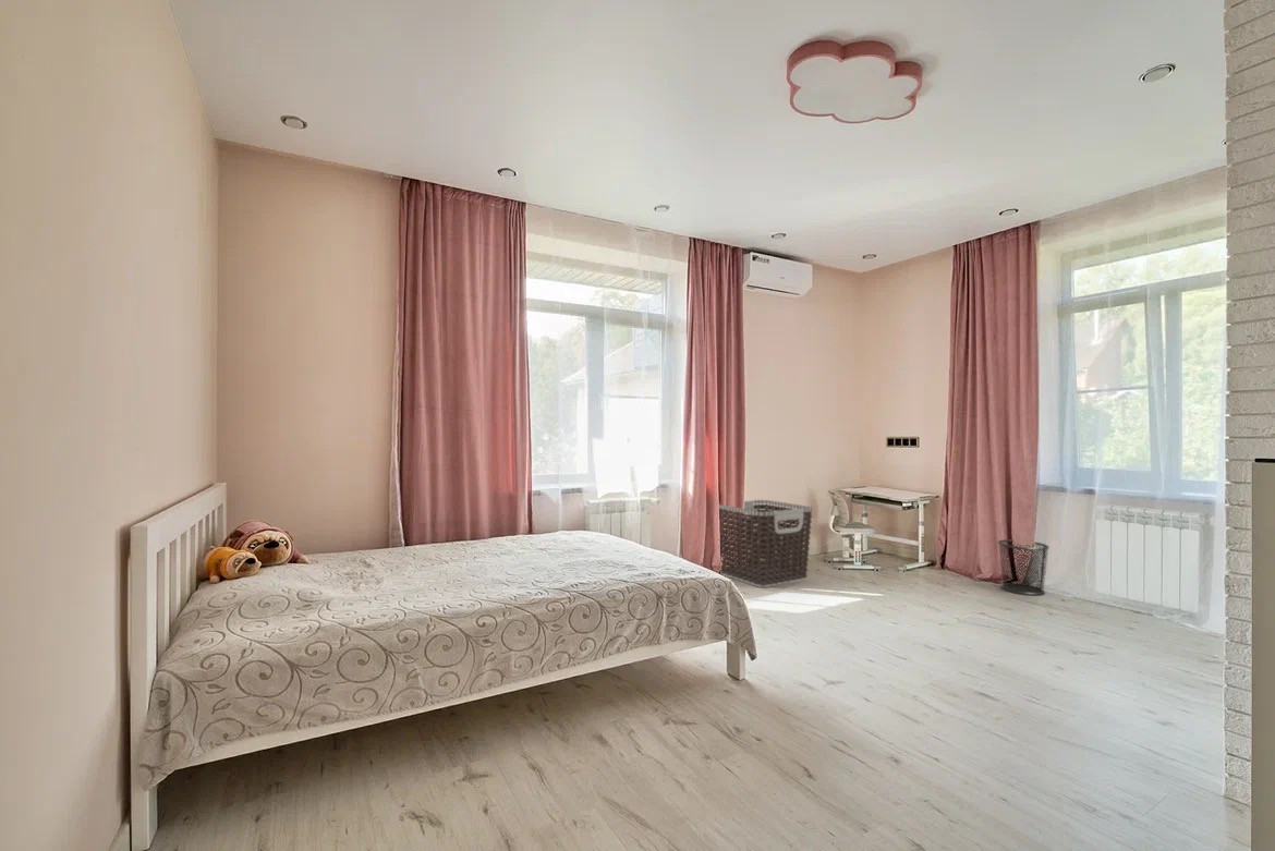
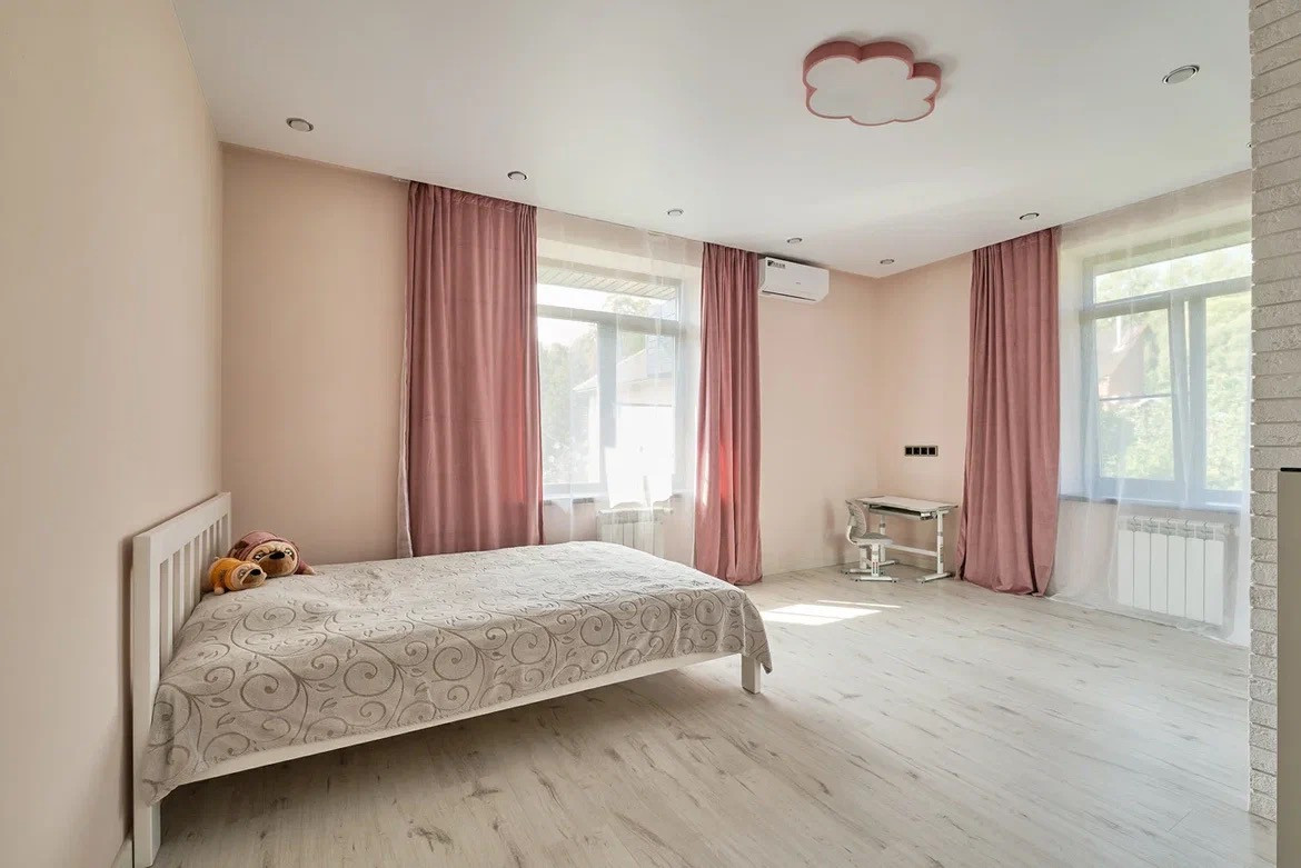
- waste bin [996,538,1051,596]
- clothes hamper [718,499,813,588]
